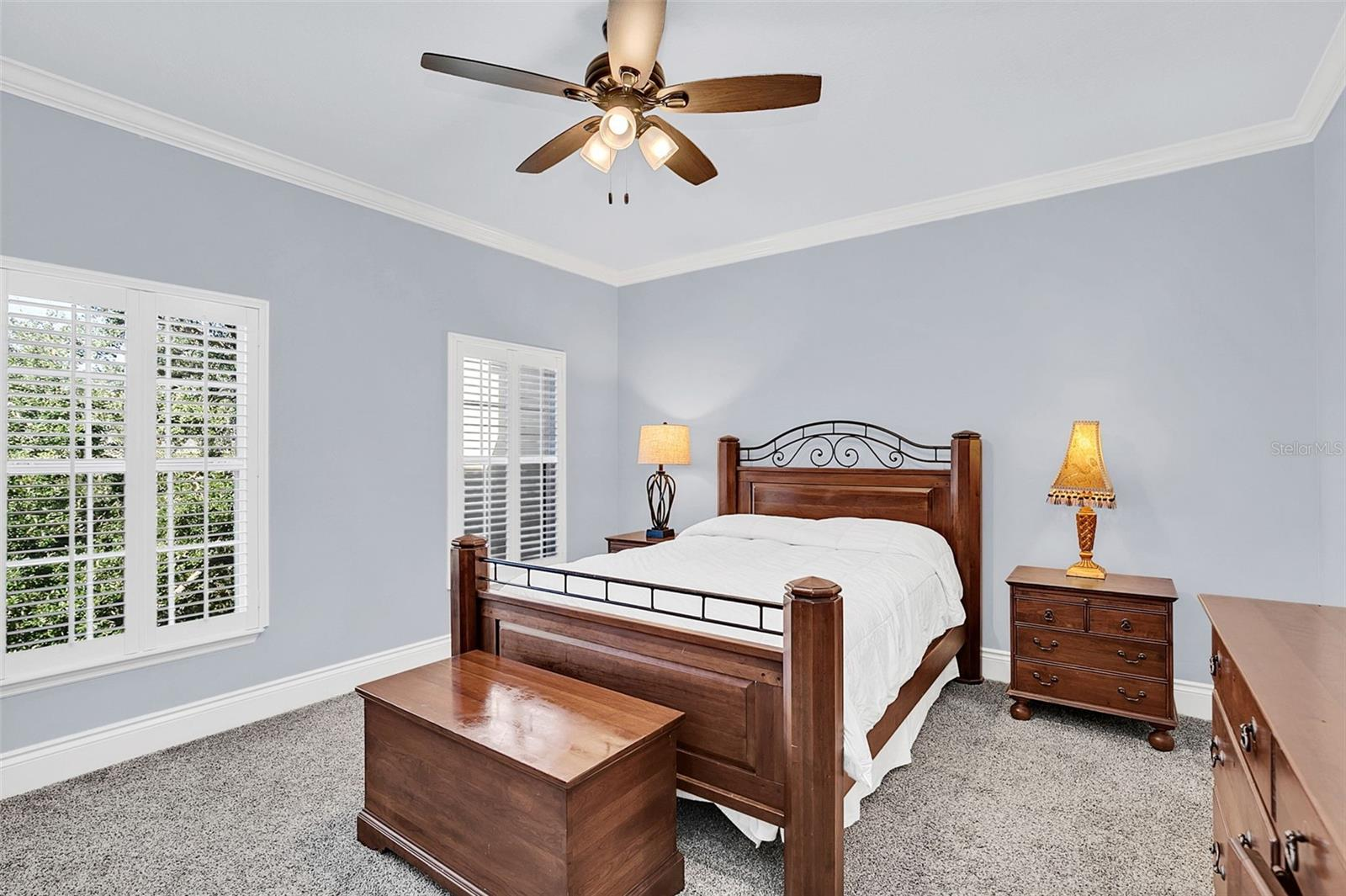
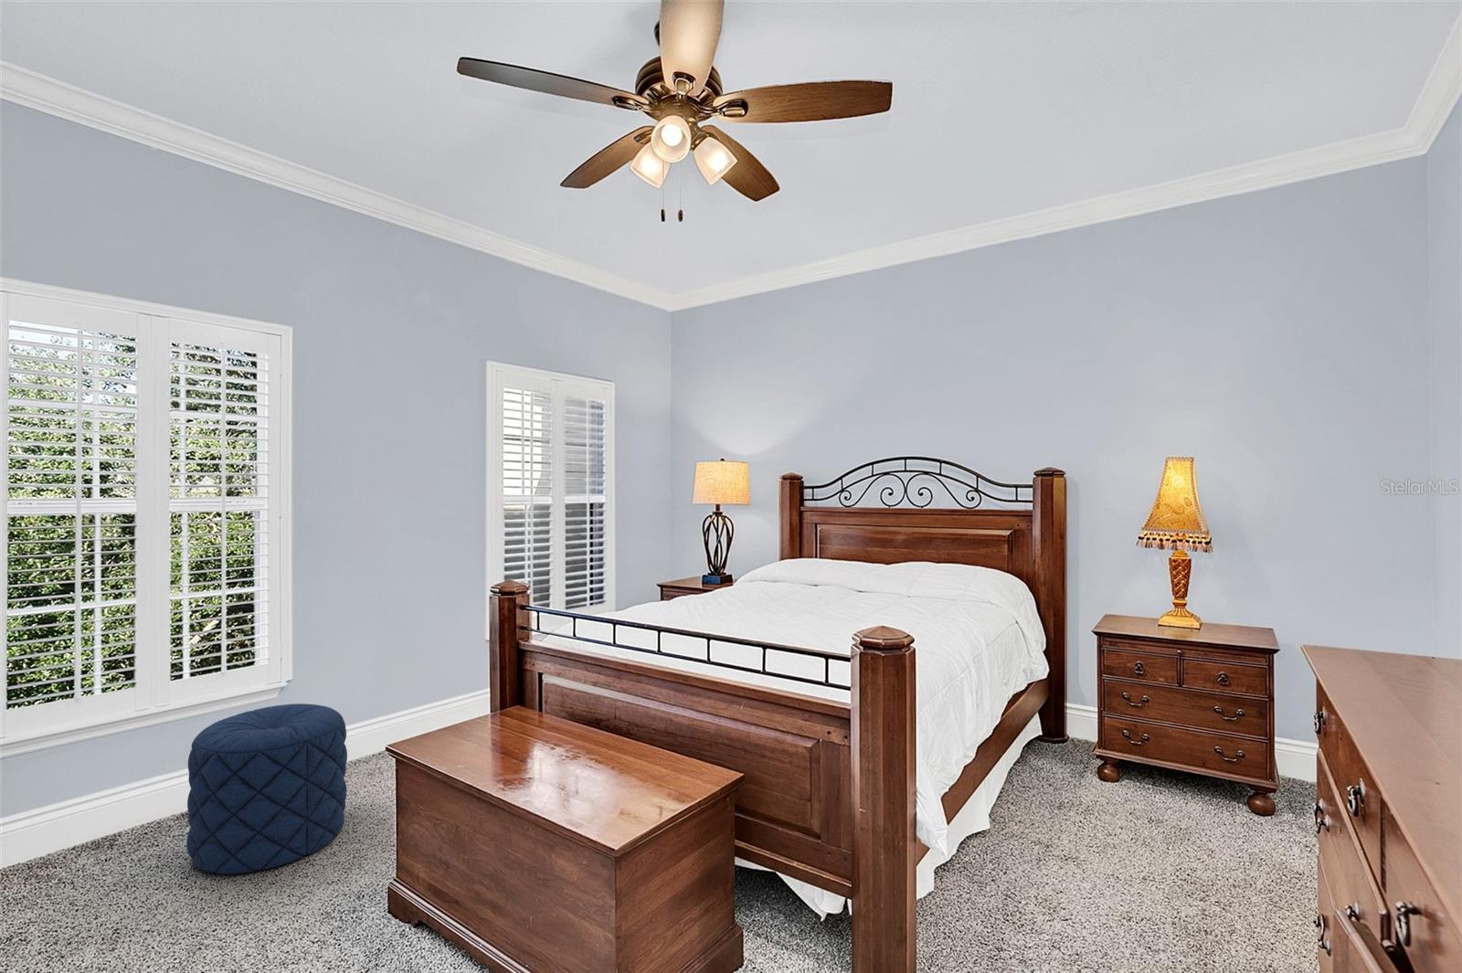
+ pouf [186,703,349,875]
